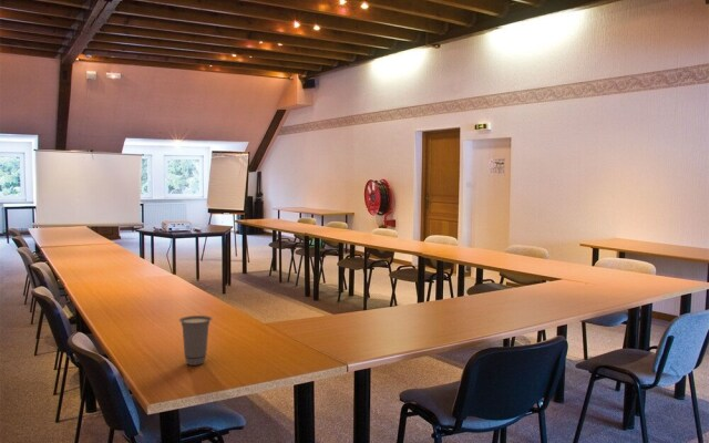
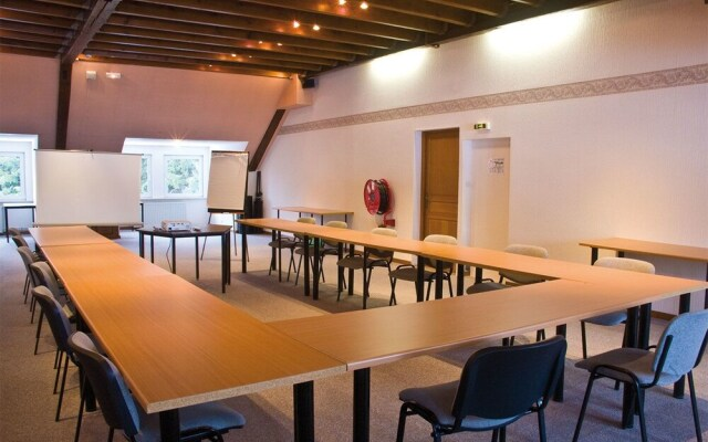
- cup [178,315,213,367]
